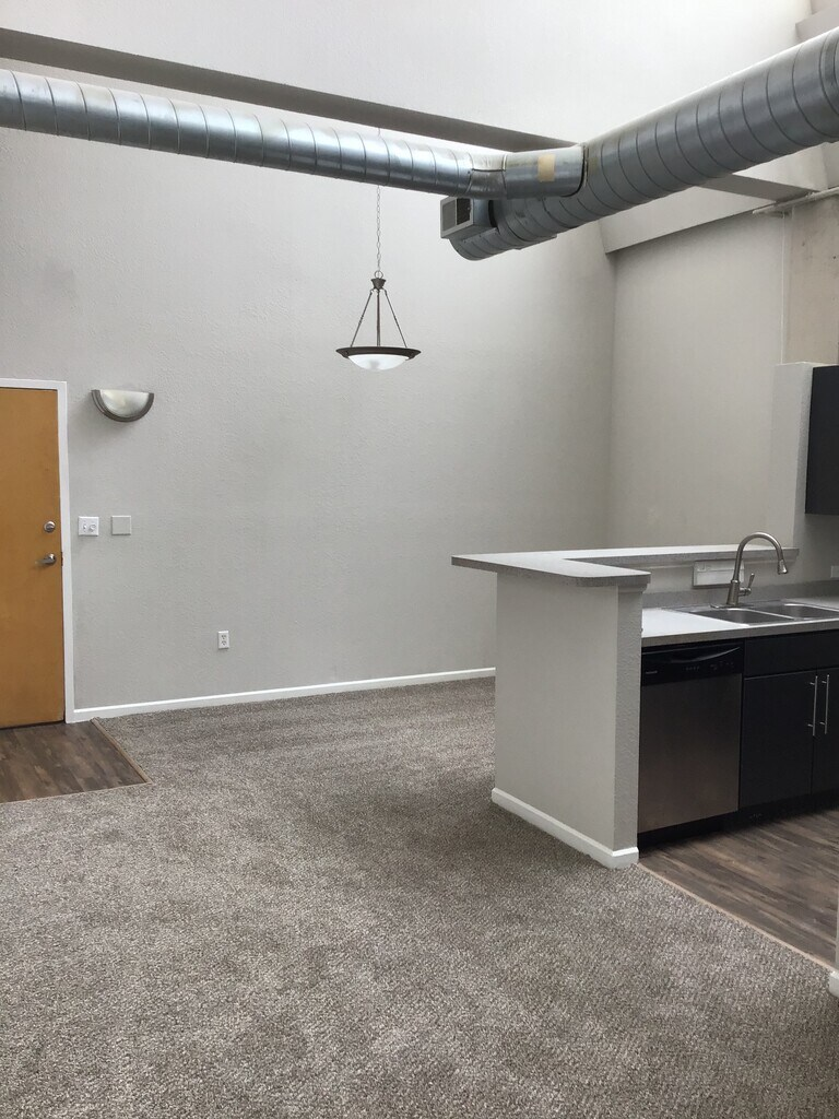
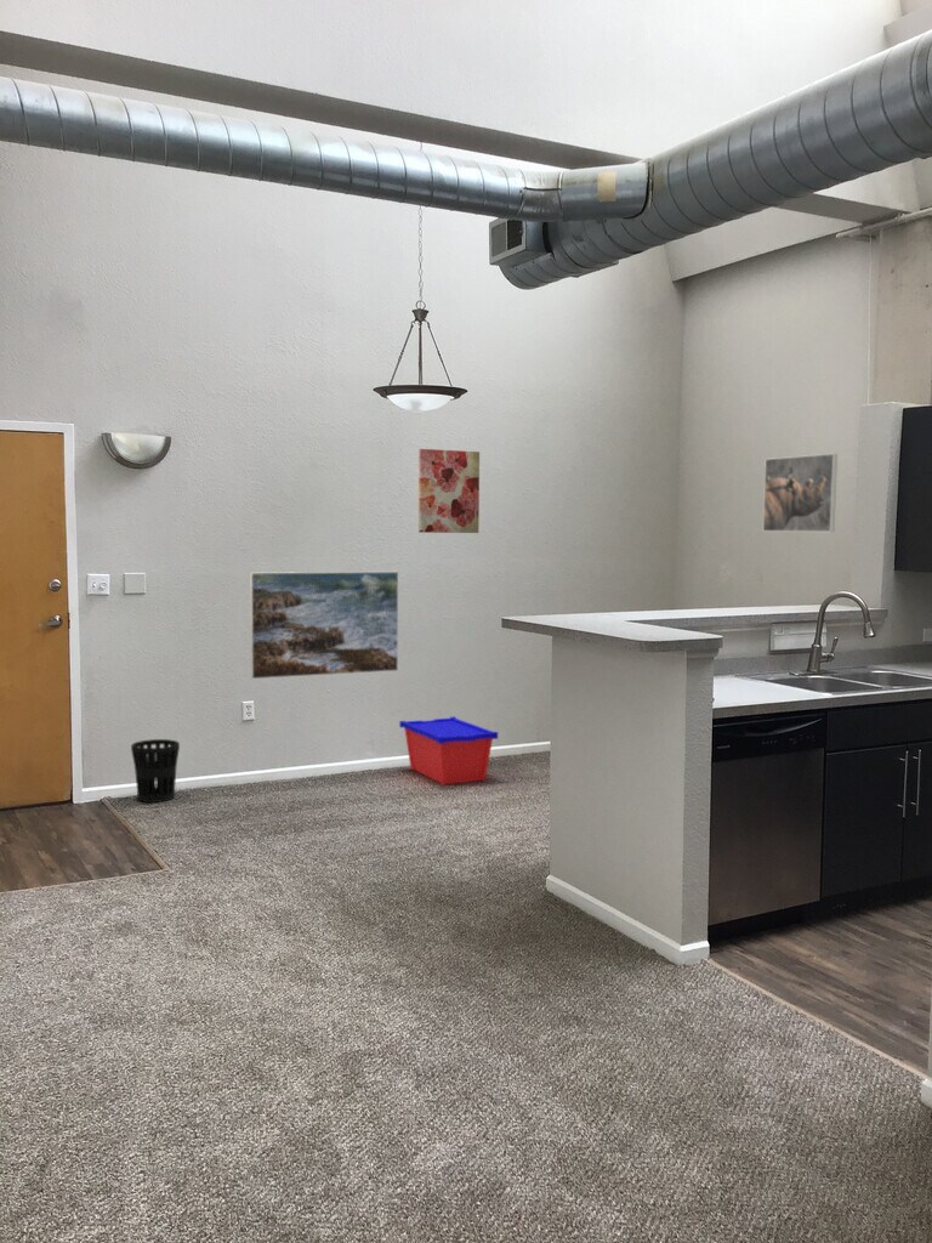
+ wall art [417,448,481,534]
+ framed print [249,571,399,680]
+ storage bin [398,715,499,787]
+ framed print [762,453,839,533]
+ wastebasket [130,738,181,804]
